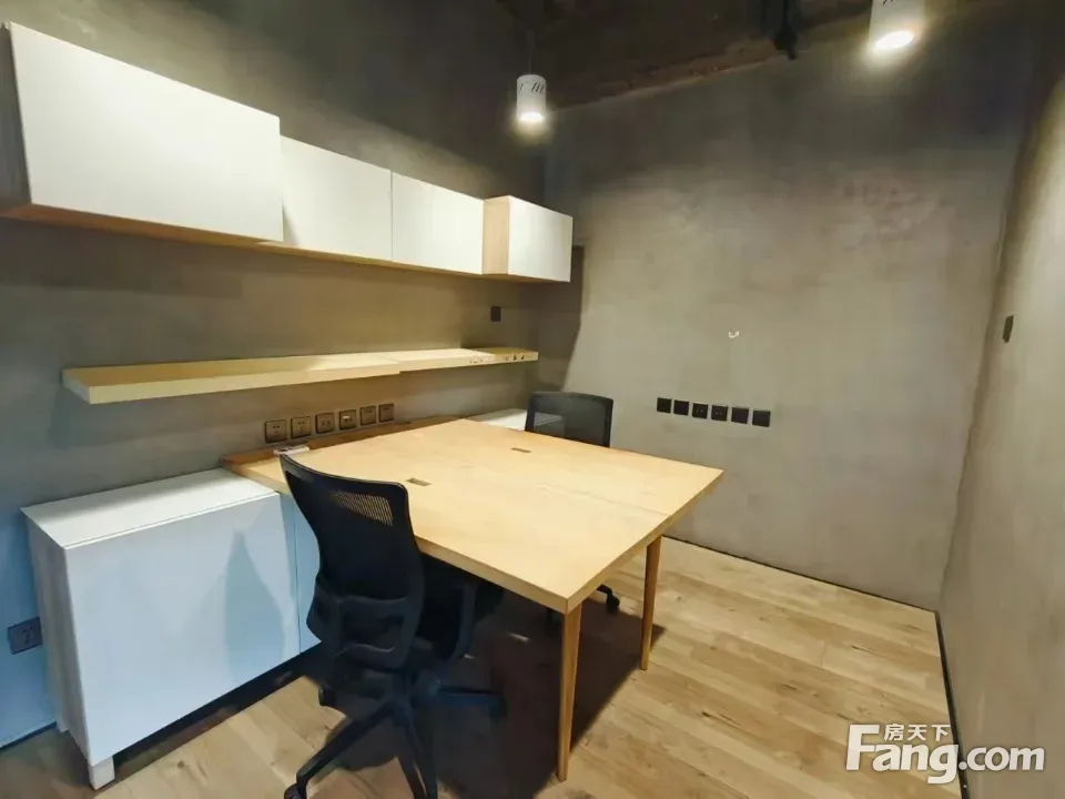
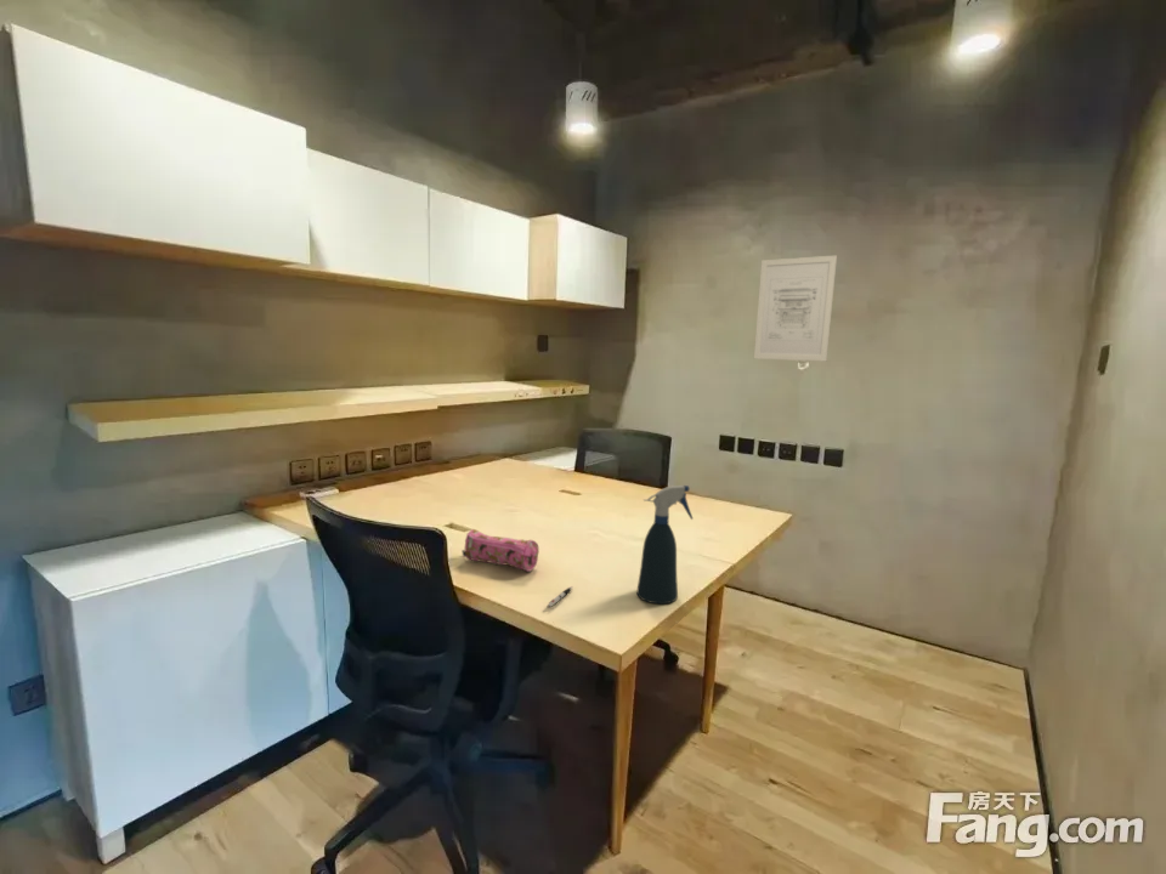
+ pen [547,585,573,608]
+ wall art [753,254,838,362]
+ pencil case [460,528,540,573]
+ spray bottle [635,484,694,605]
